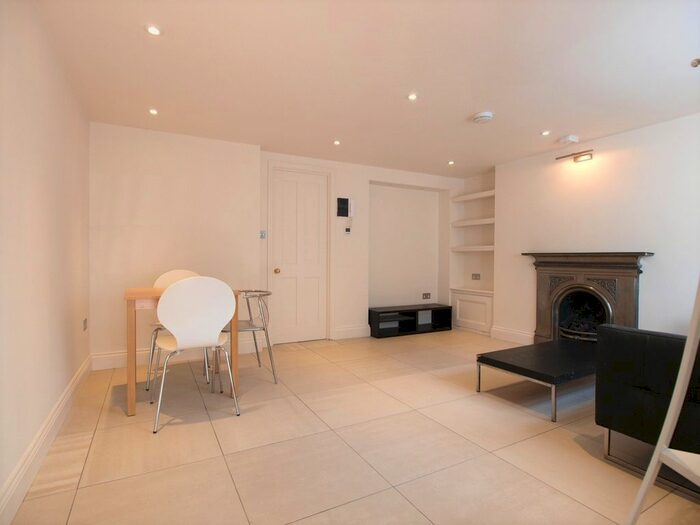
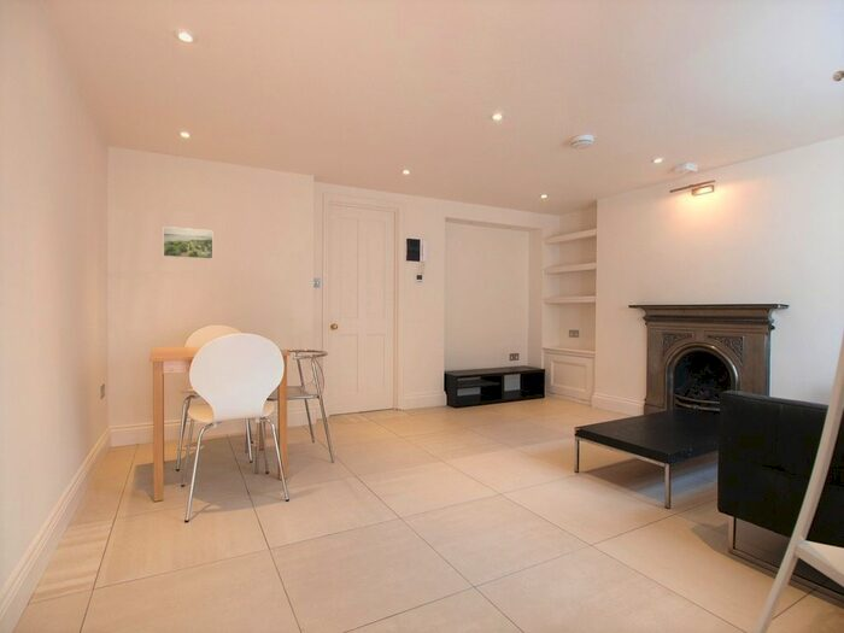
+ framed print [162,225,215,260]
